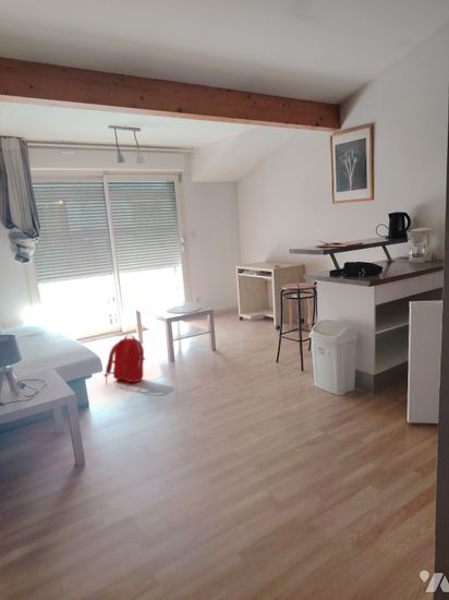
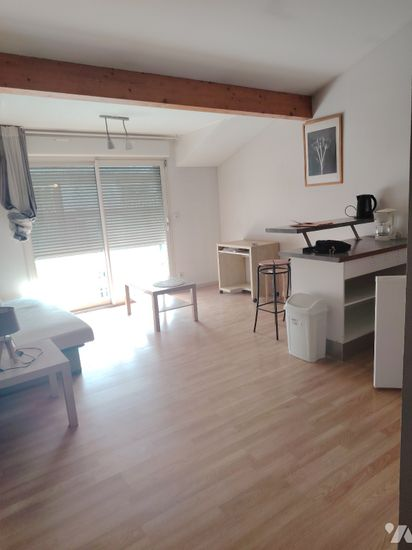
- backpack [104,334,146,388]
